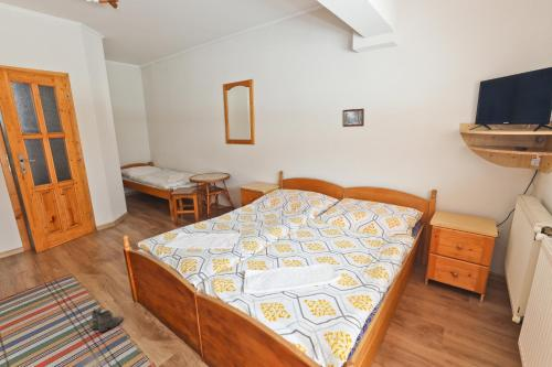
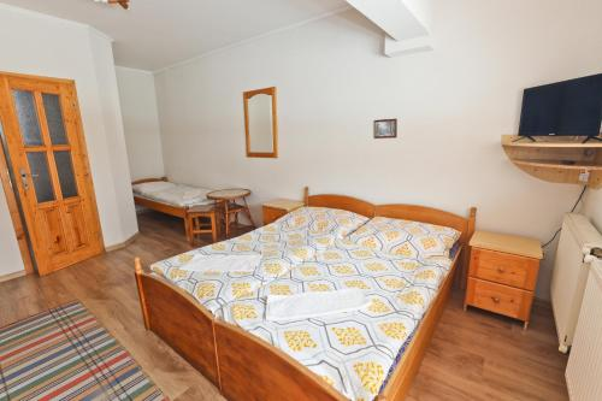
- boots [91,306,124,334]
